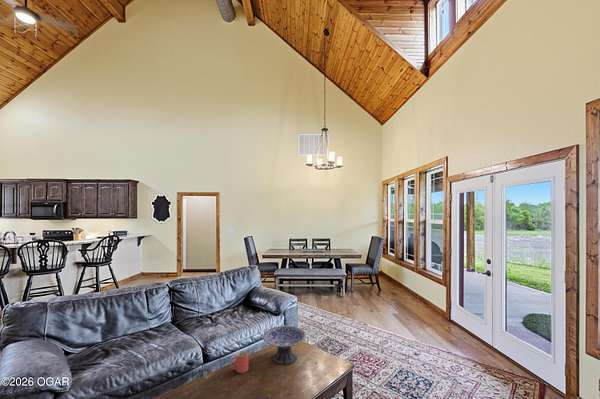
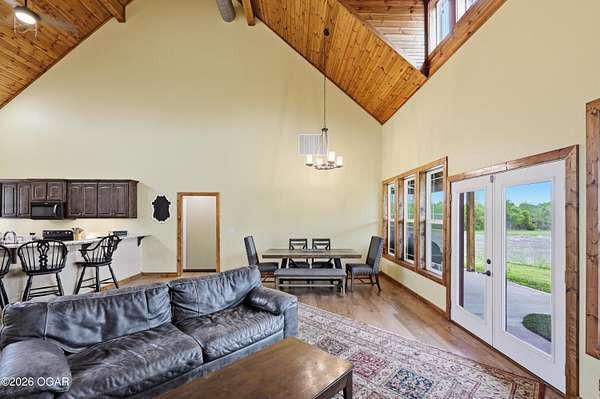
- mug [229,350,249,374]
- decorative bowl [262,325,307,366]
